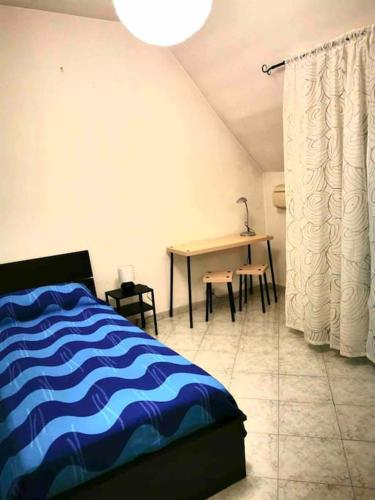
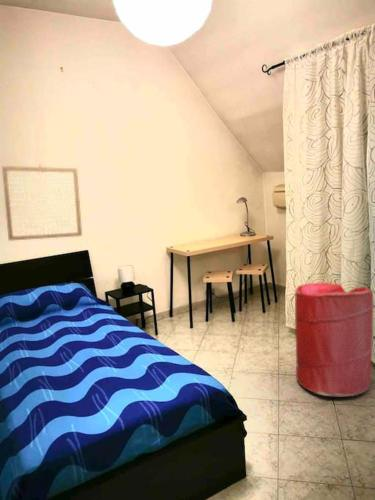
+ wall art [1,164,83,242]
+ laundry hamper [294,282,374,397]
